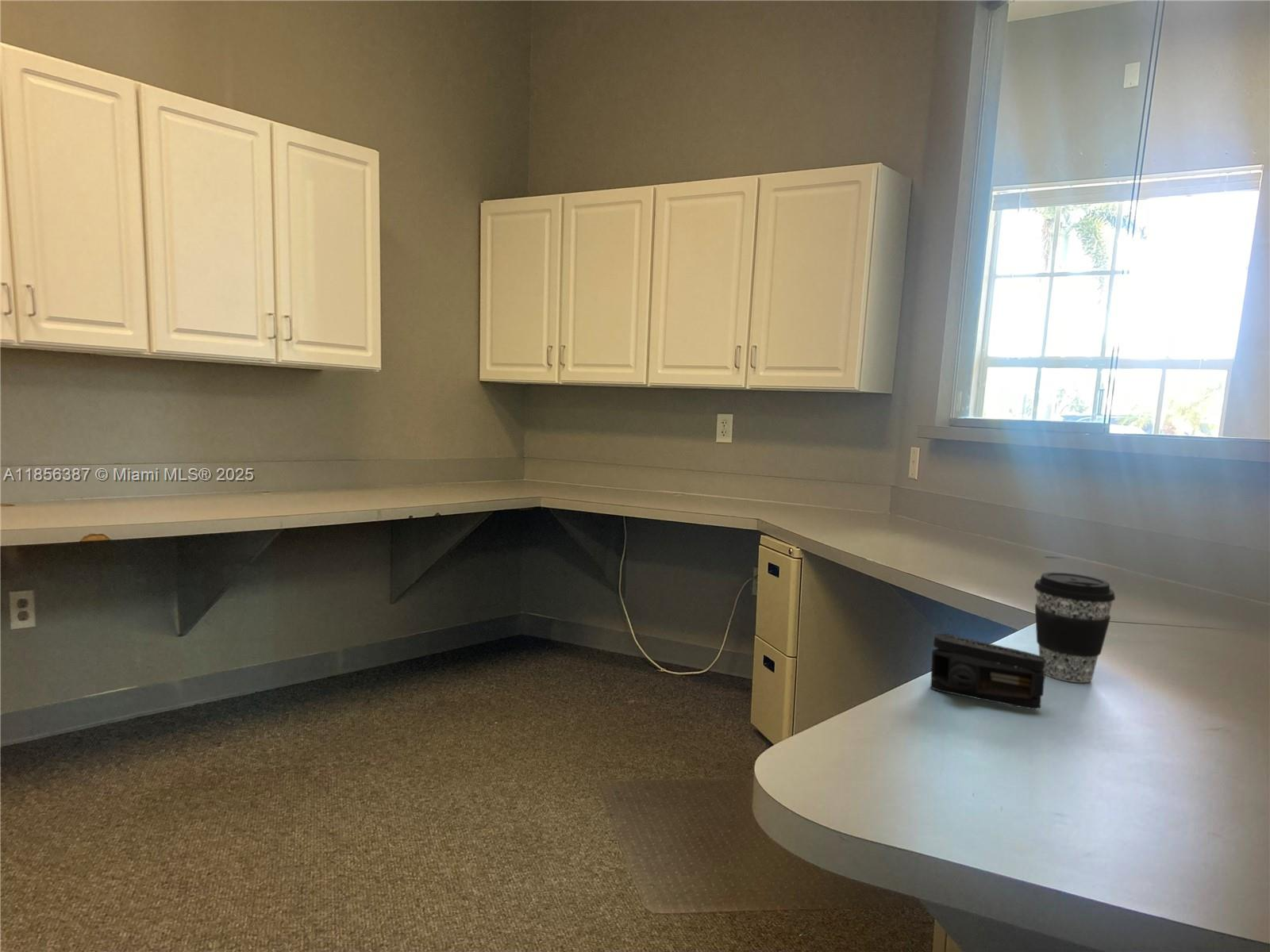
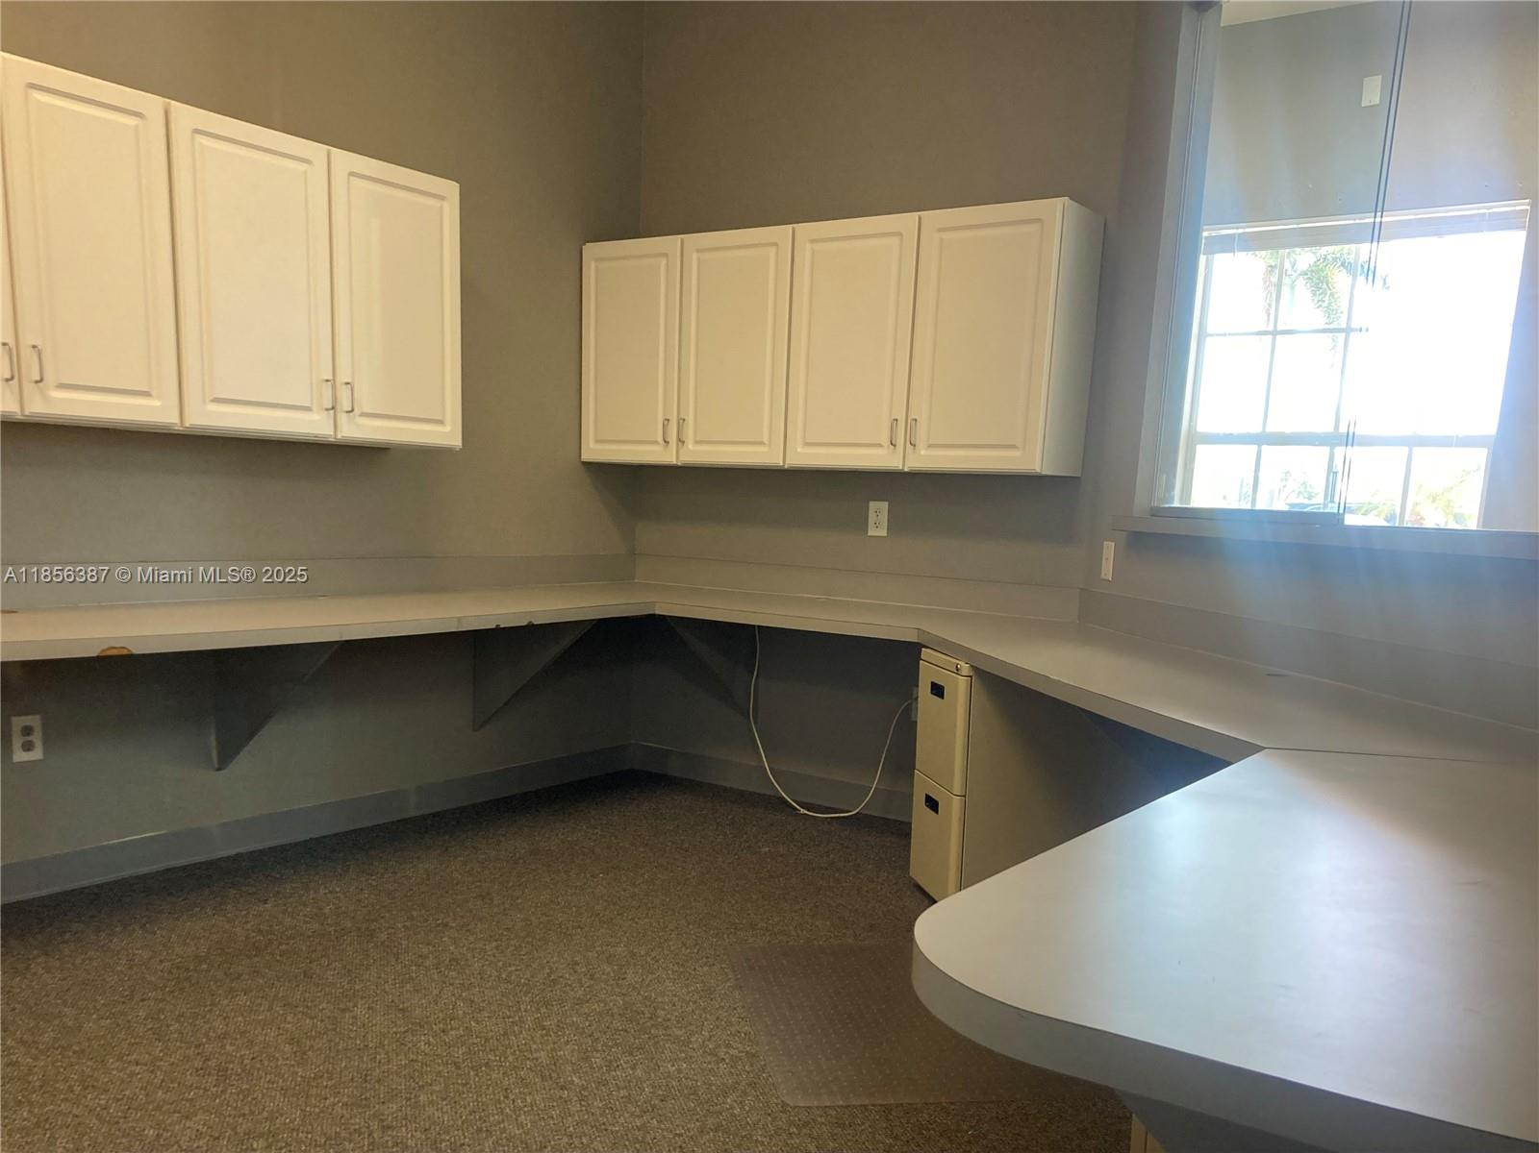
- cigarette pack [929,633,1046,711]
- coffee cup [1033,571,1116,683]
